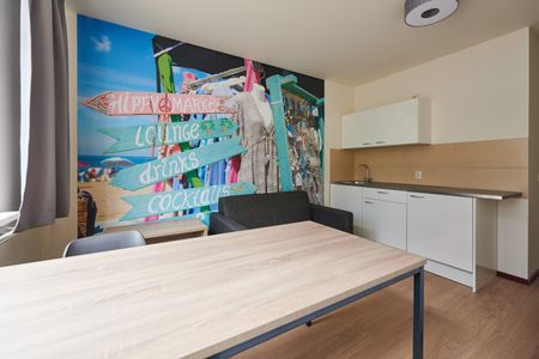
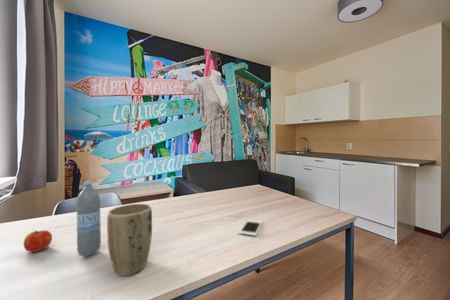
+ fruit [23,229,53,253]
+ water bottle [75,179,102,258]
+ cell phone [238,219,263,237]
+ plant pot [106,203,153,277]
